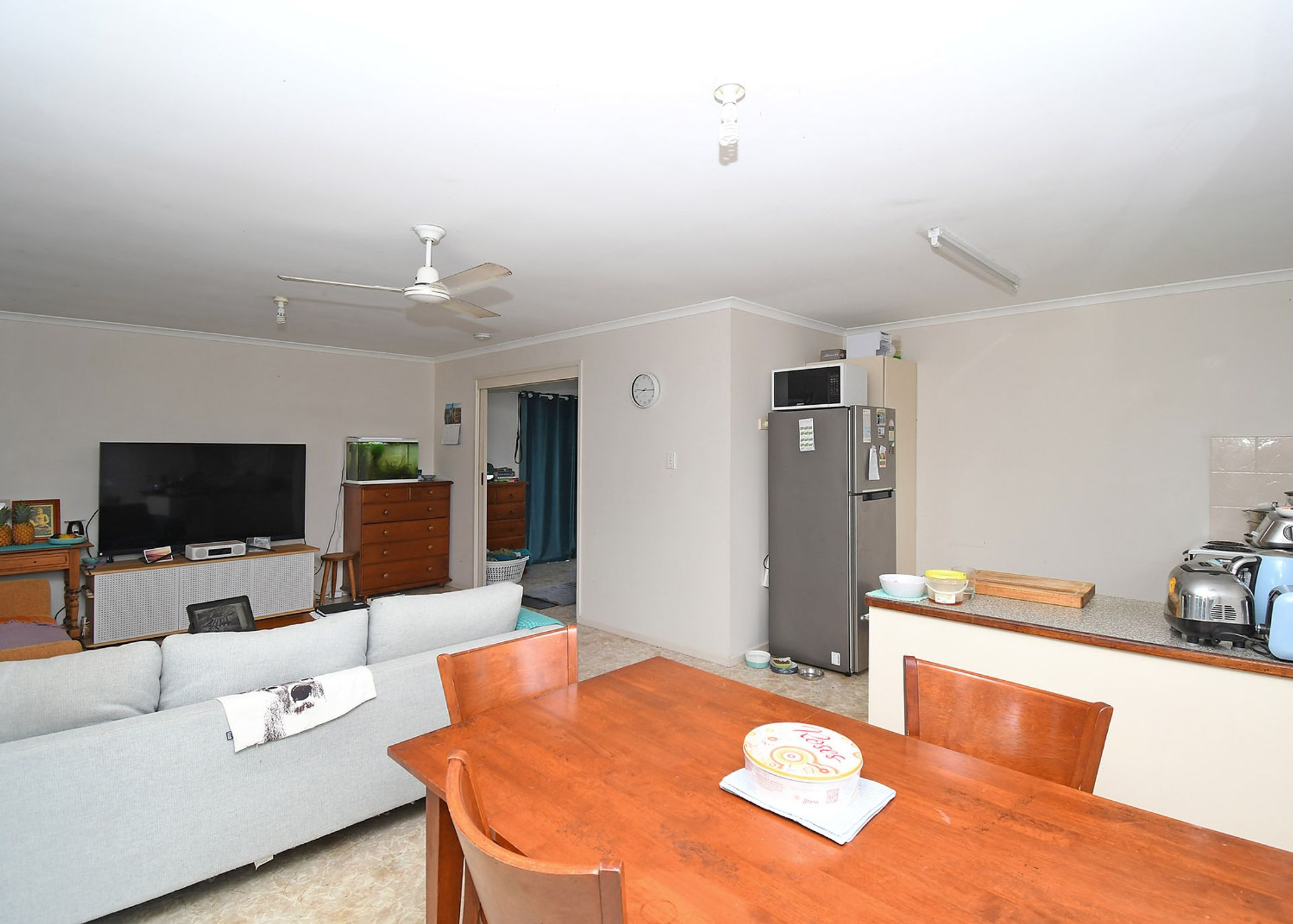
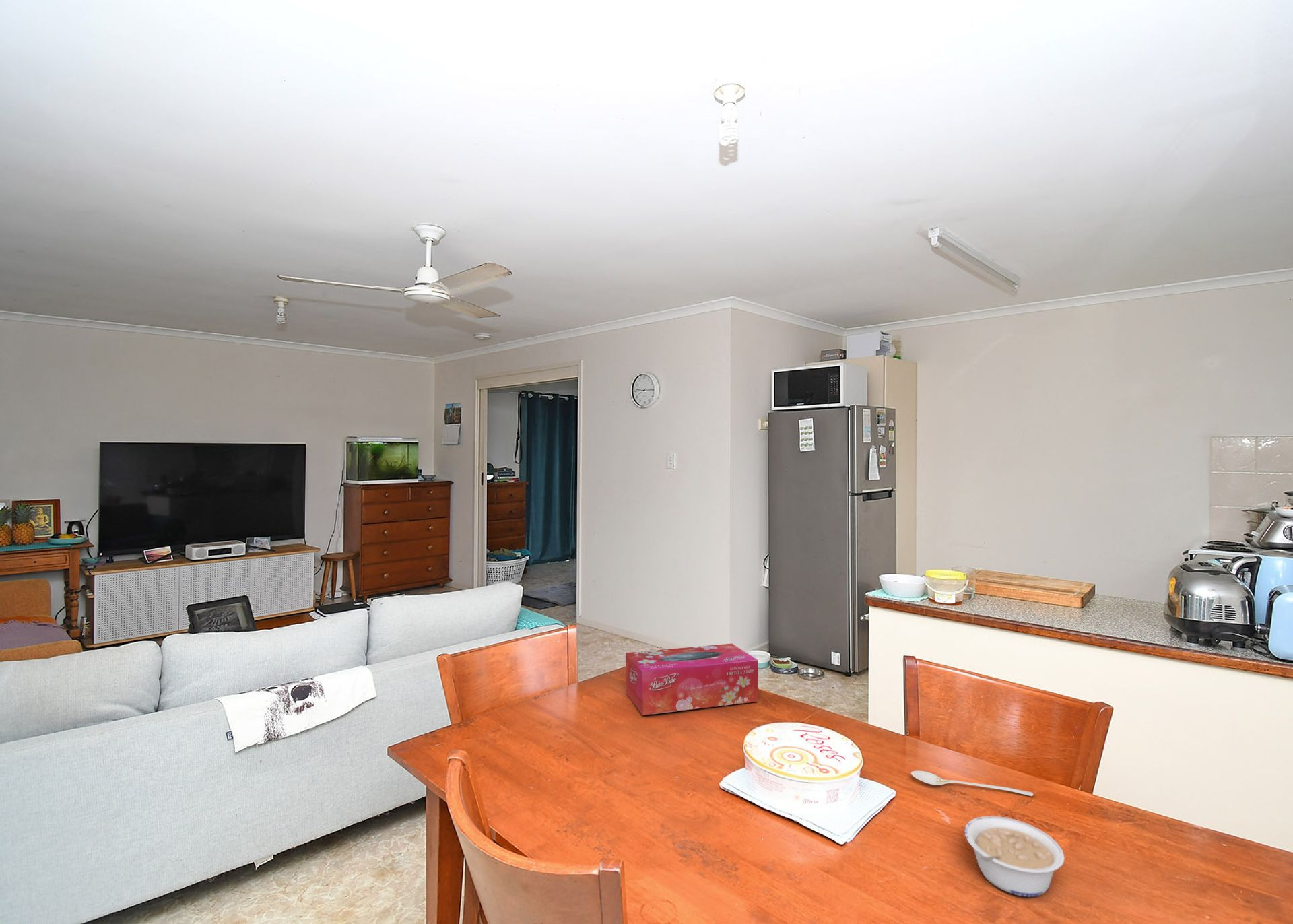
+ stirrer [910,770,1034,797]
+ legume [964,815,1065,898]
+ tissue box [625,643,759,716]
